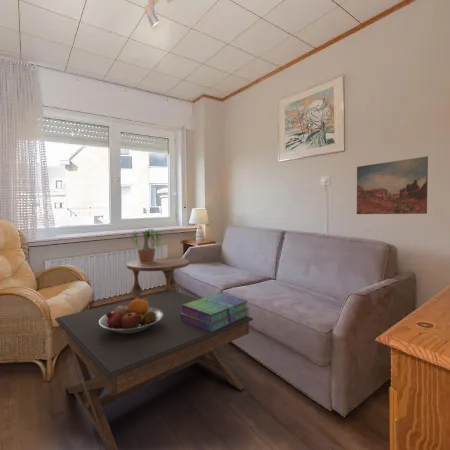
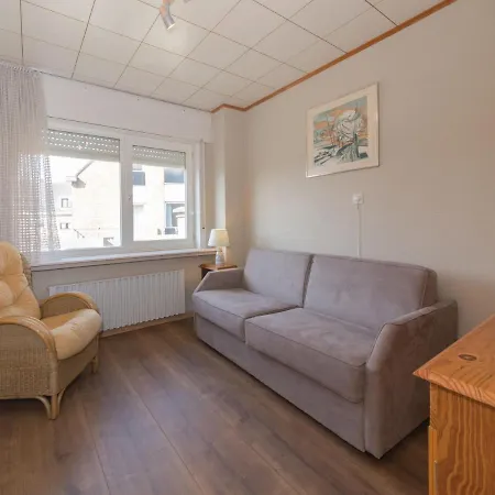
- wall art [356,155,429,215]
- fruit bowl [99,296,163,333]
- coffee table [54,290,254,450]
- potted plant [127,228,163,263]
- stack of books [180,292,251,332]
- side table [126,256,190,300]
